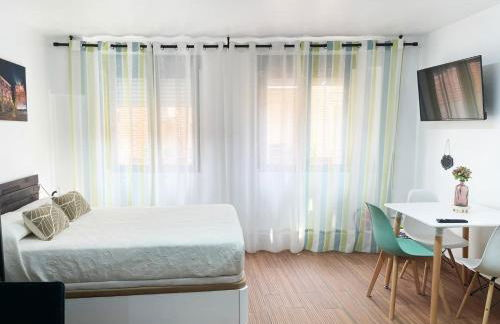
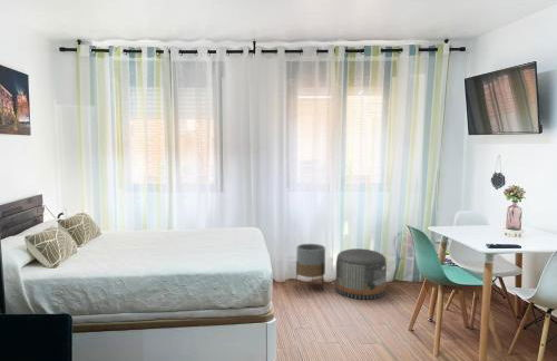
+ planter [295,243,326,292]
+ pouf [335,247,388,301]
